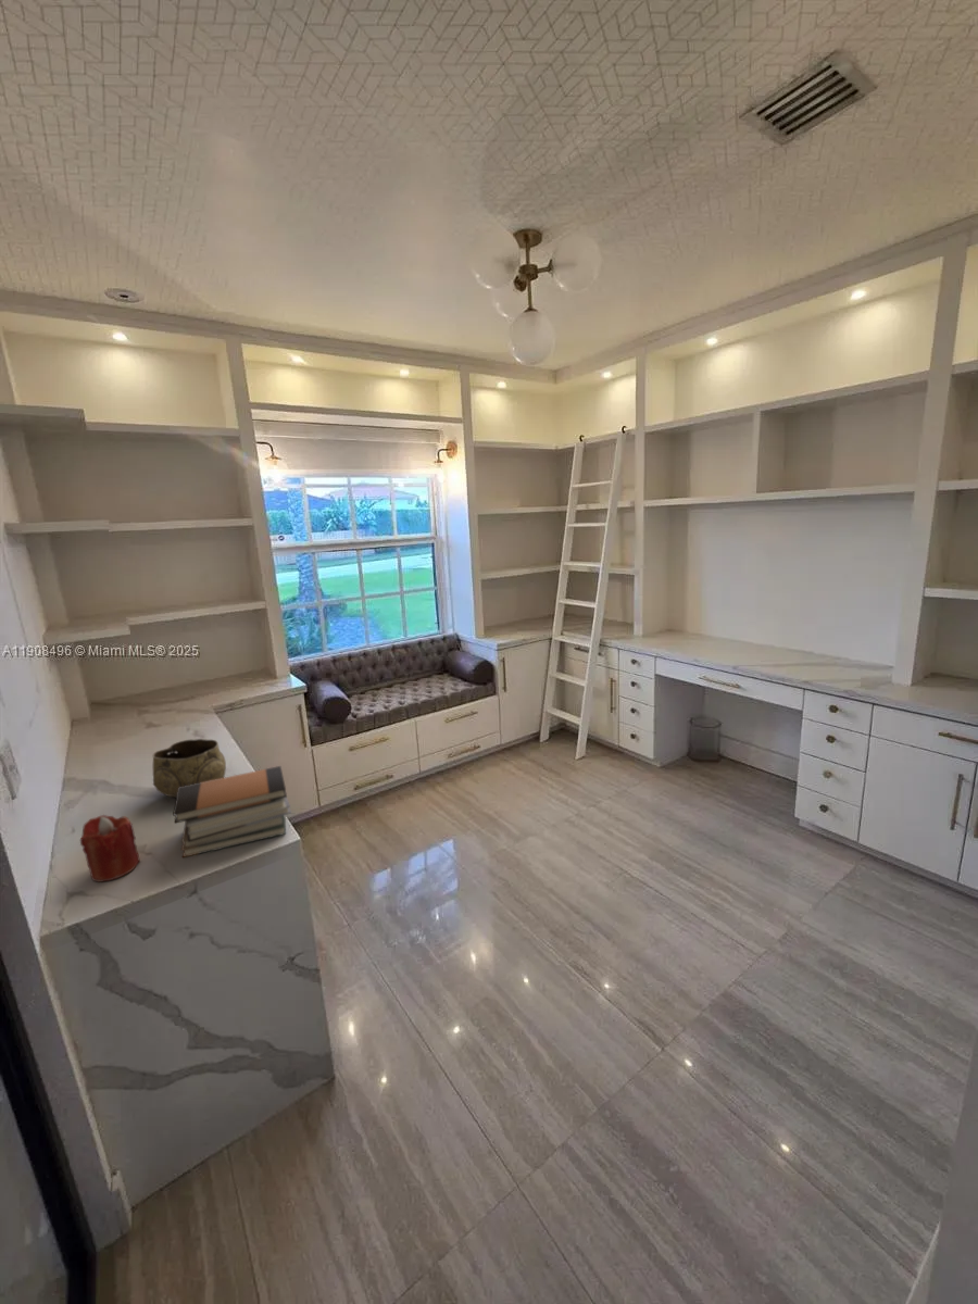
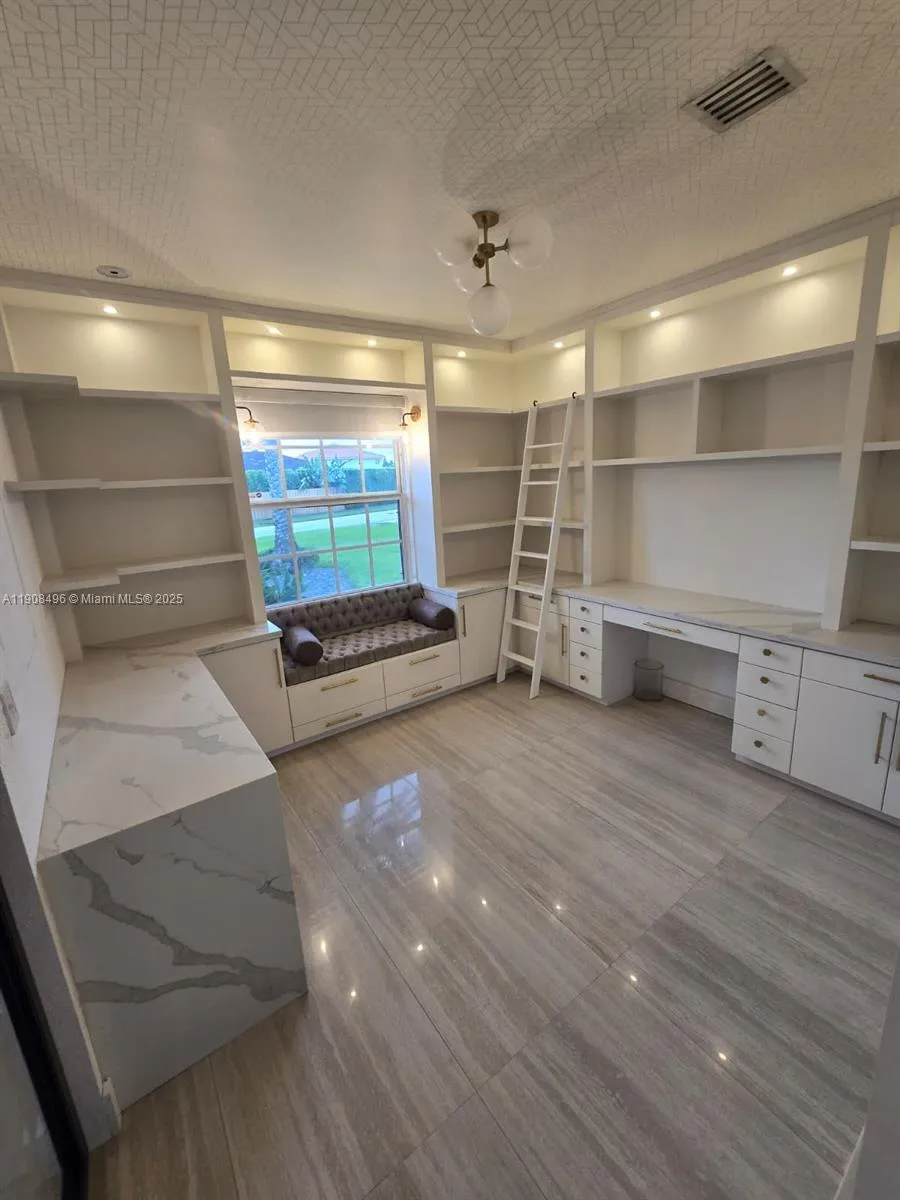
- book stack [172,765,292,858]
- decorative bowl [151,738,227,799]
- candle [79,814,141,883]
